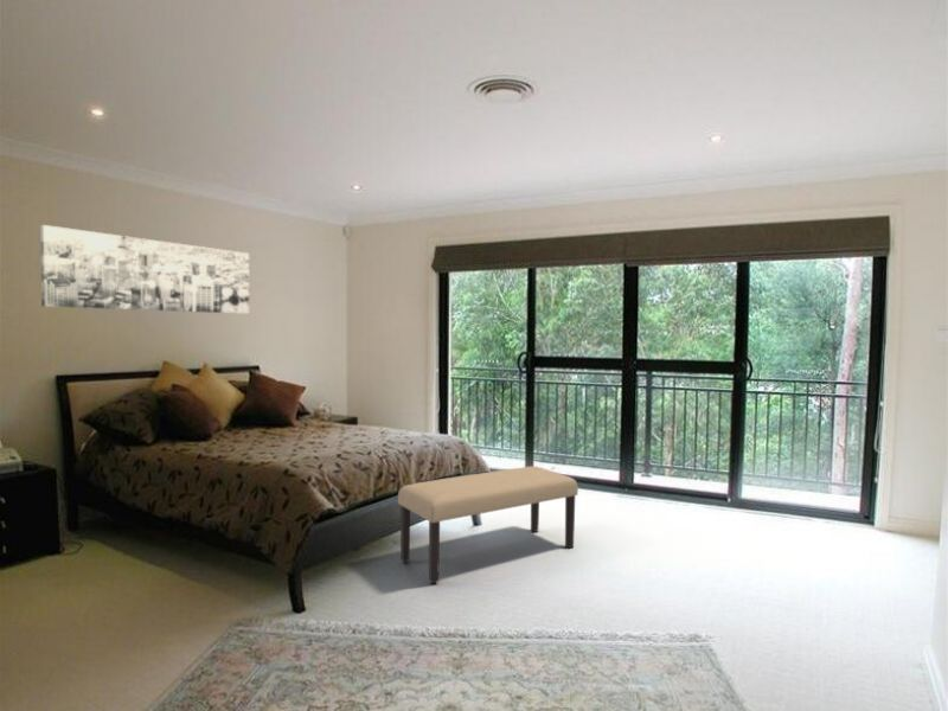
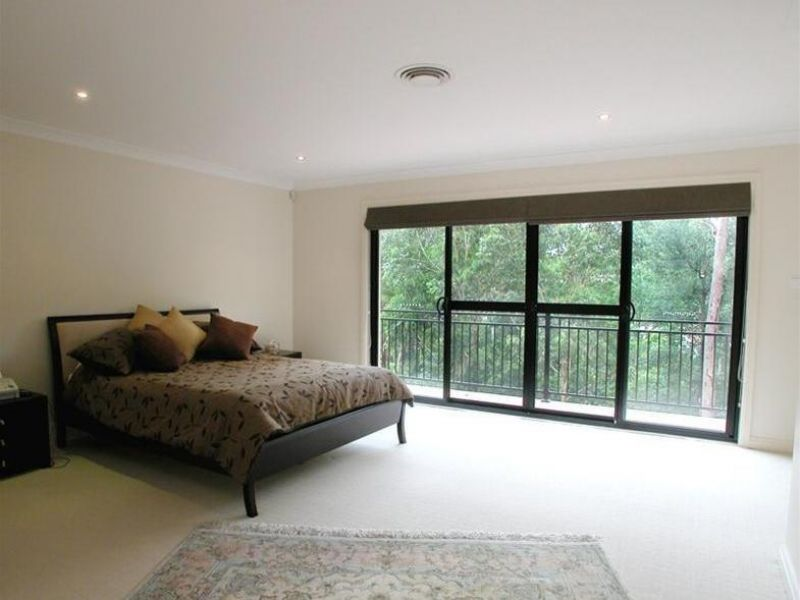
- bench [397,466,579,584]
- wall art [39,224,250,315]
